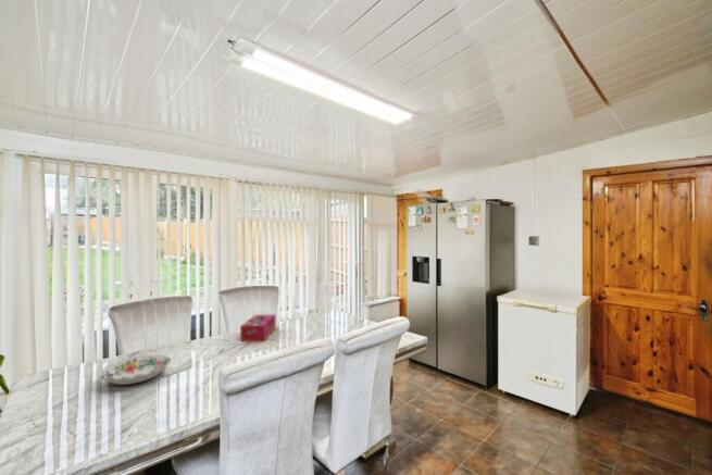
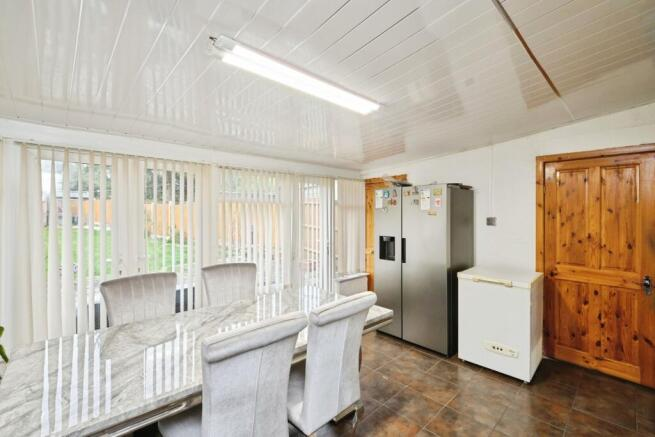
- tissue box [239,313,276,342]
- decorative bowl [99,352,172,386]
